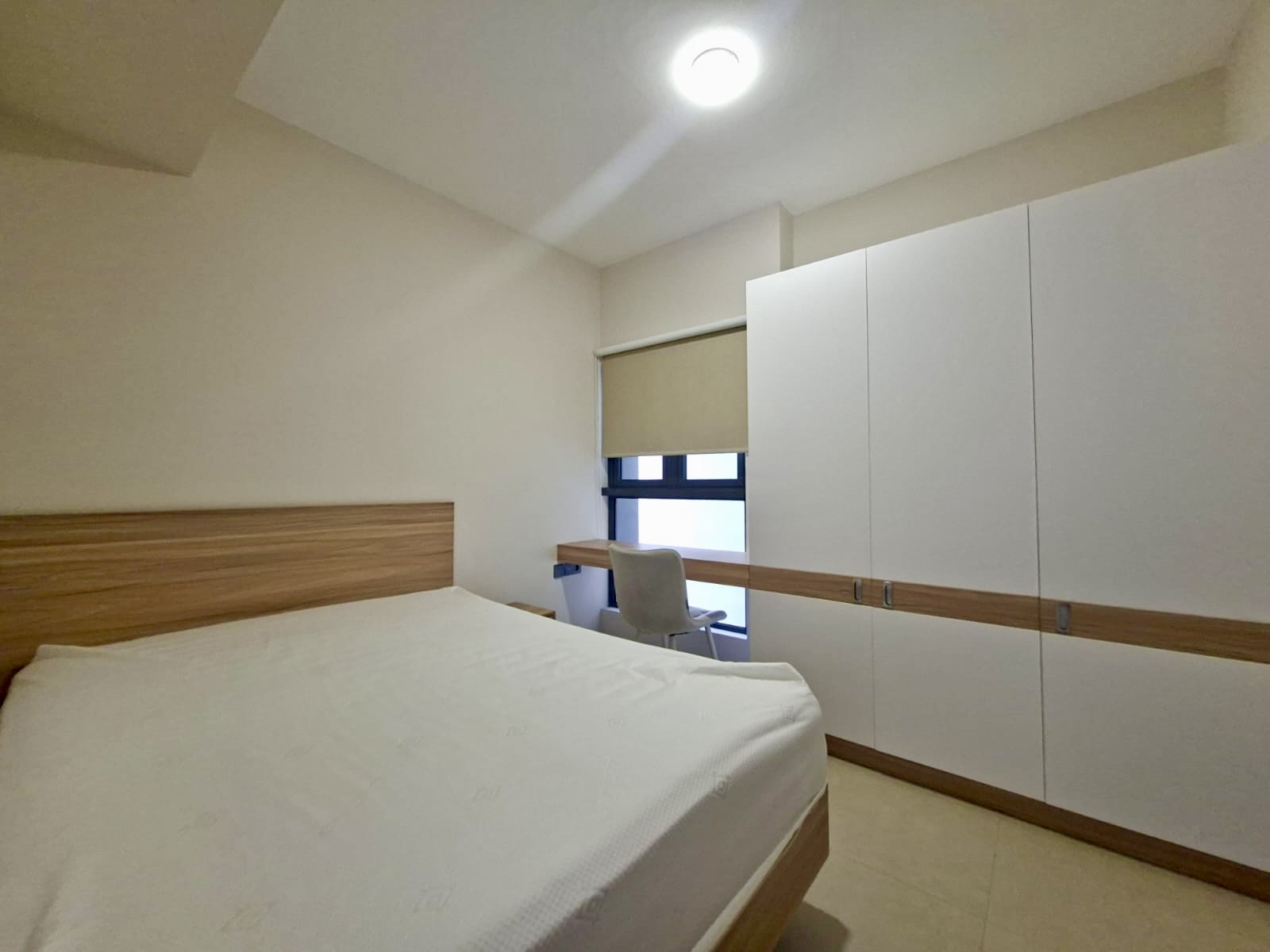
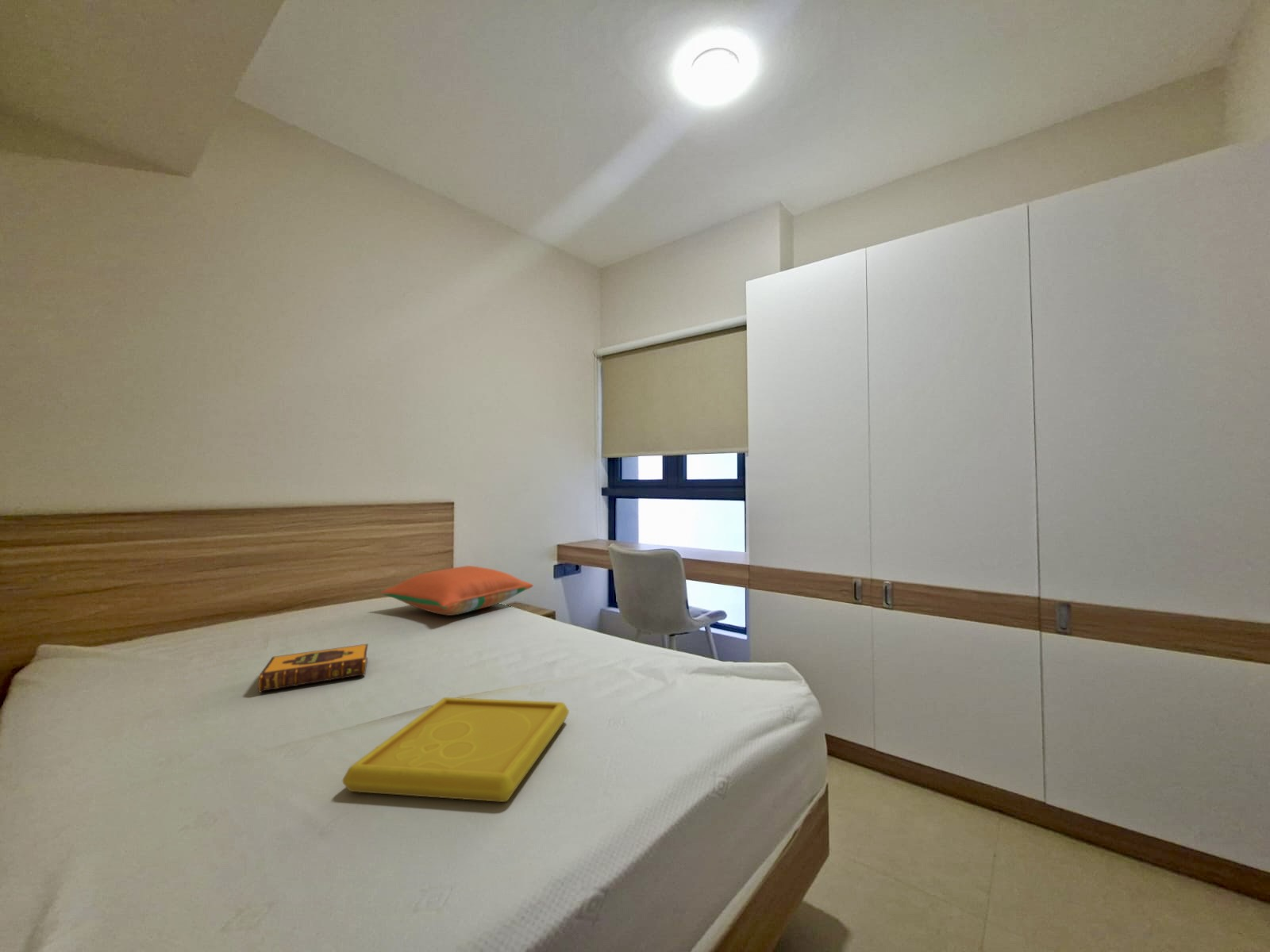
+ serving tray [341,697,570,803]
+ pillow [380,565,534,616]
+ hardback book [257,643,369,693]
